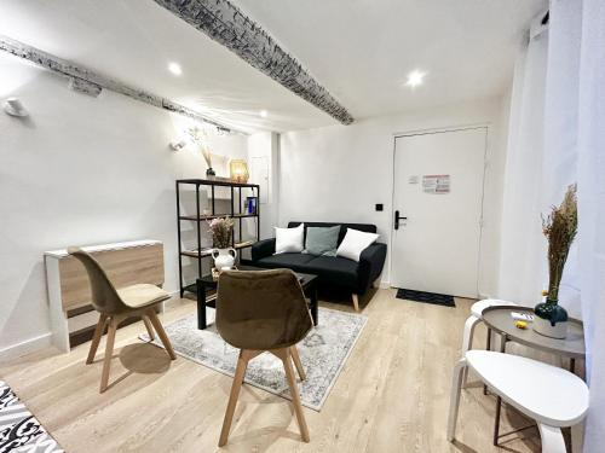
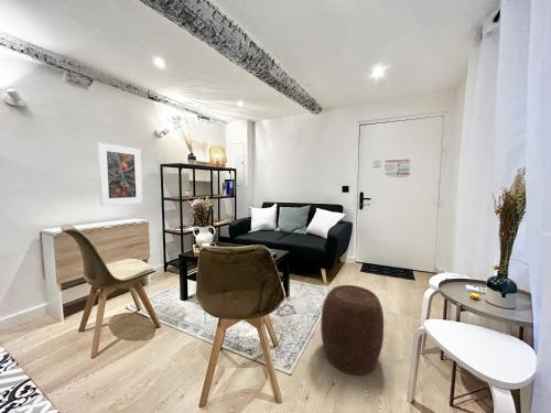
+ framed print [97,142,143,206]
+ stool [320,284,385,376]
